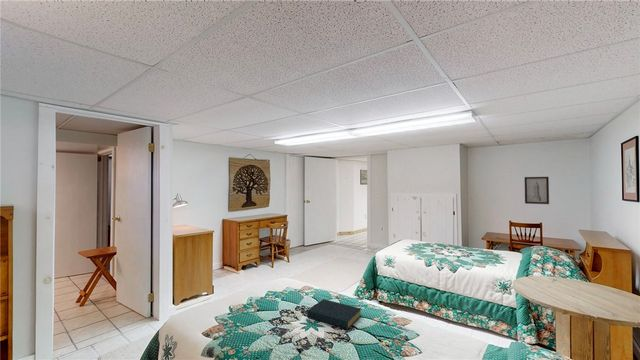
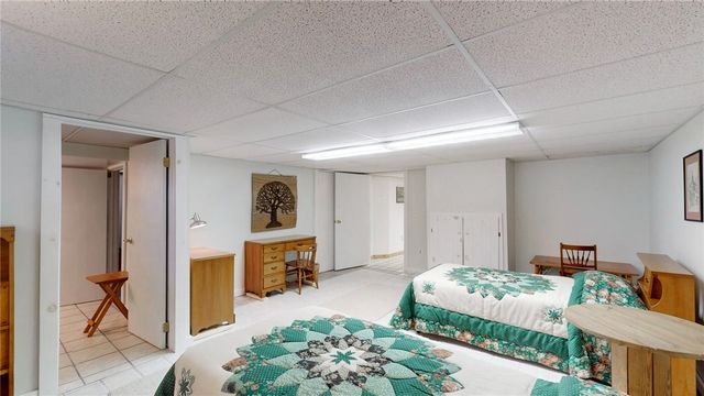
- hardback book [306,298,362,330]
- wall art [524,176,550,205]
